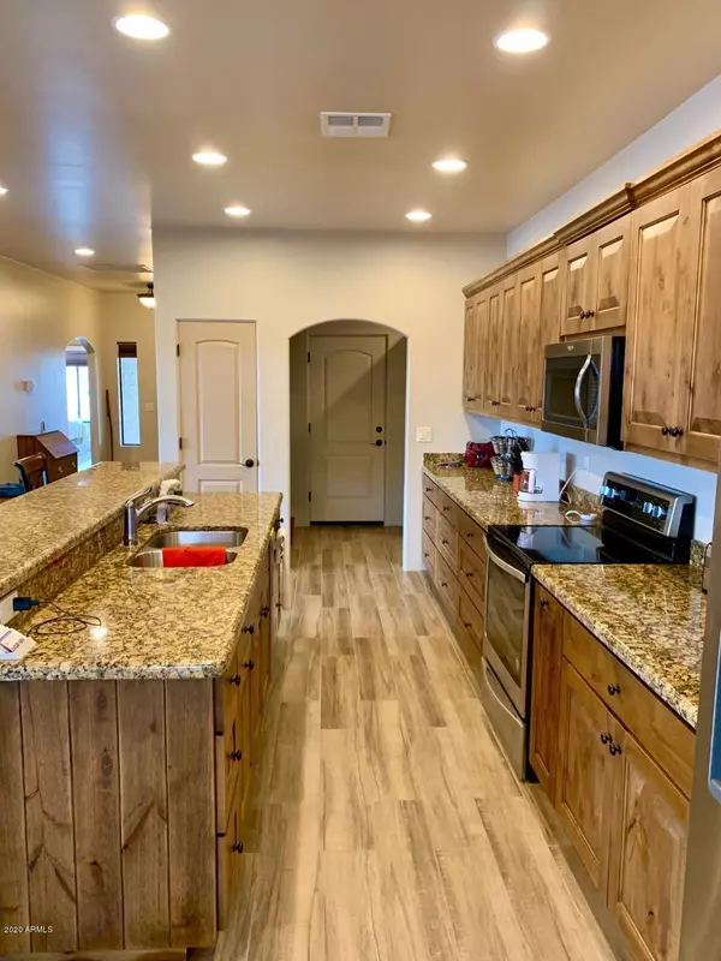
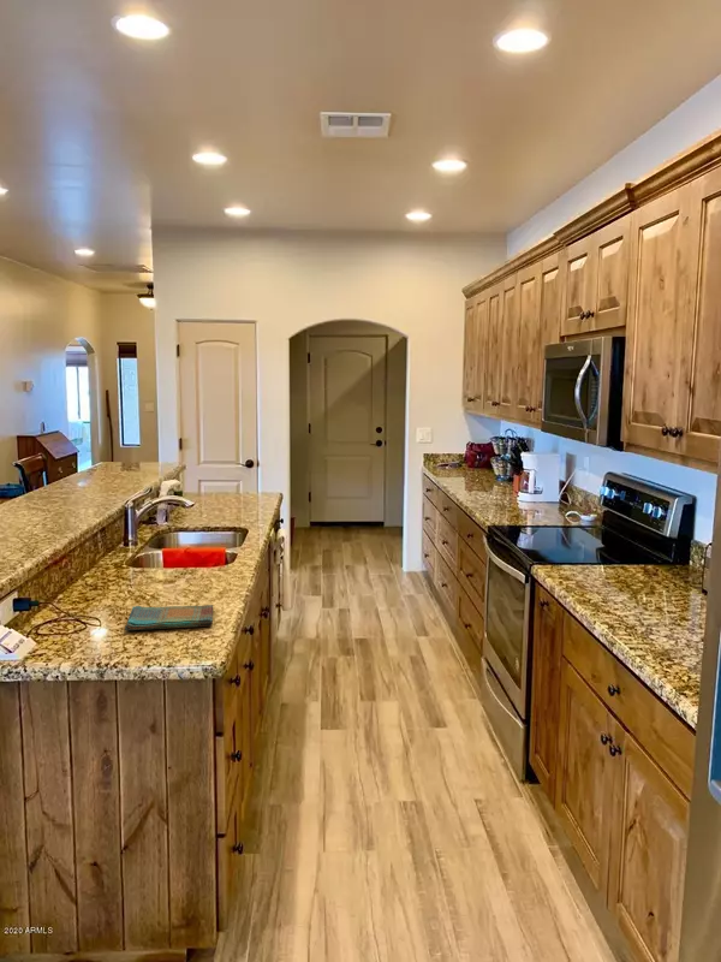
+ dish towel [124,604,214,631]
